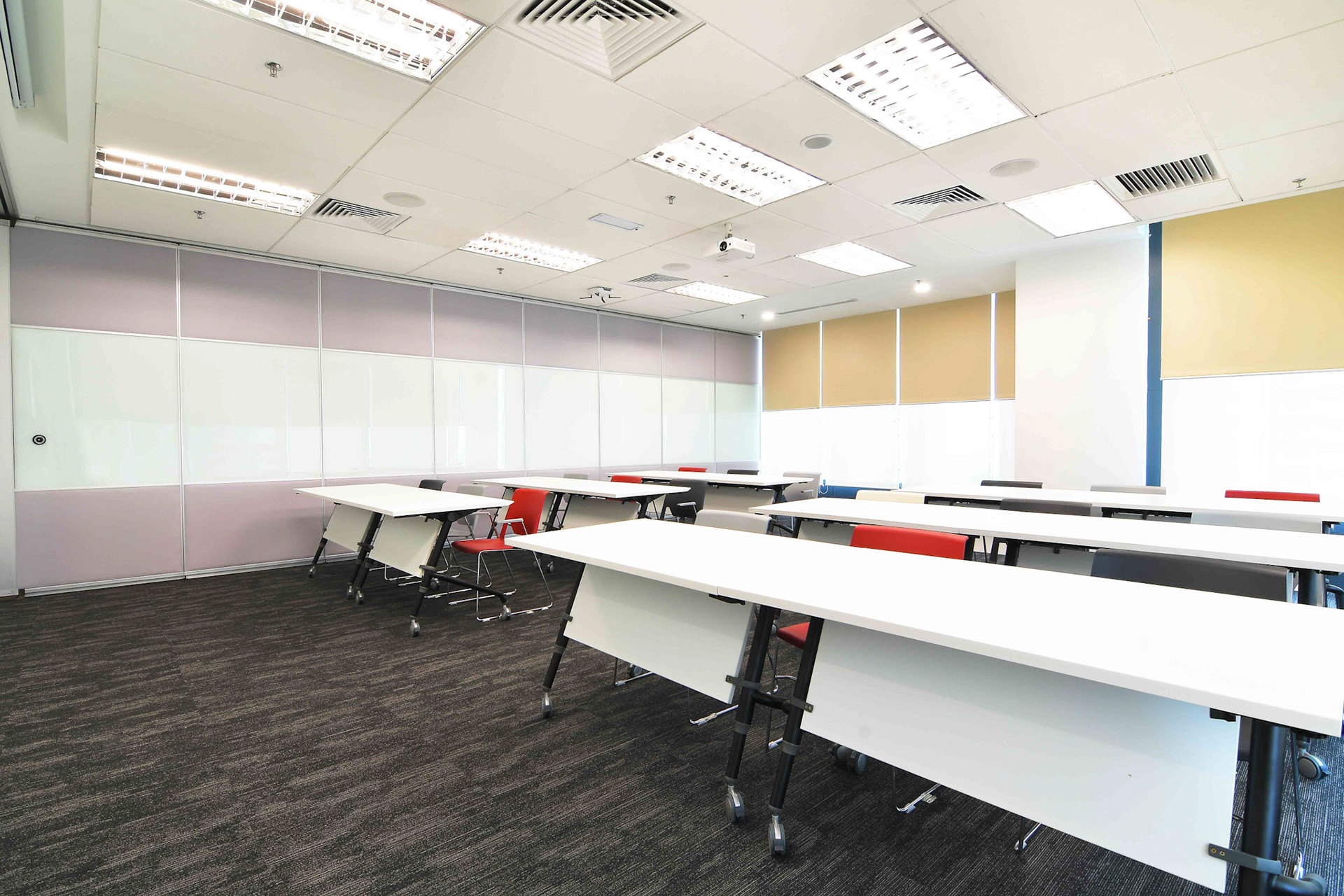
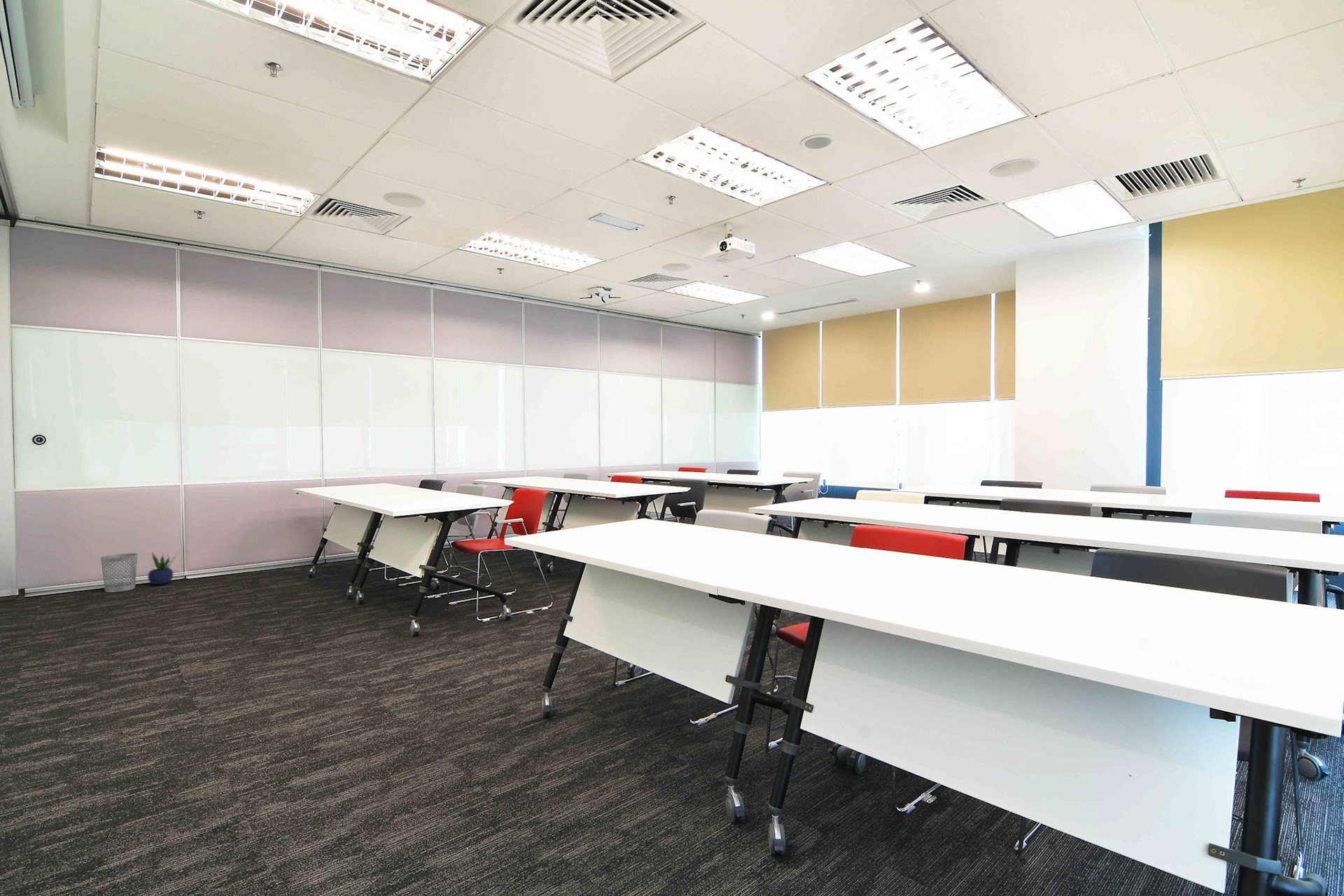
+ wastebasket [100,552,139,593]
+ potted plant [147,551,178,585]
